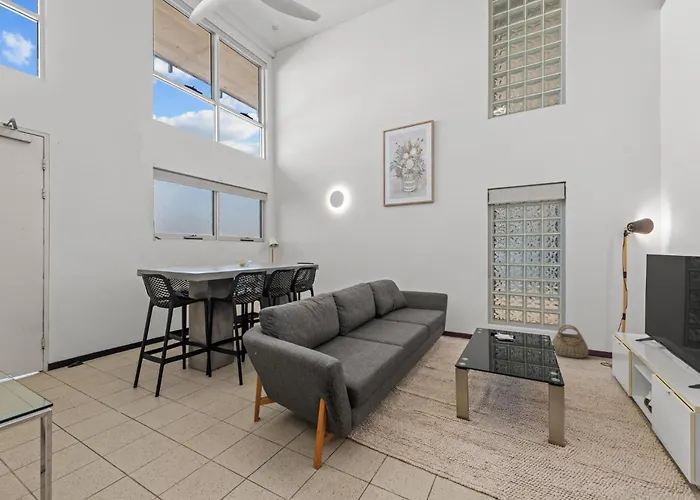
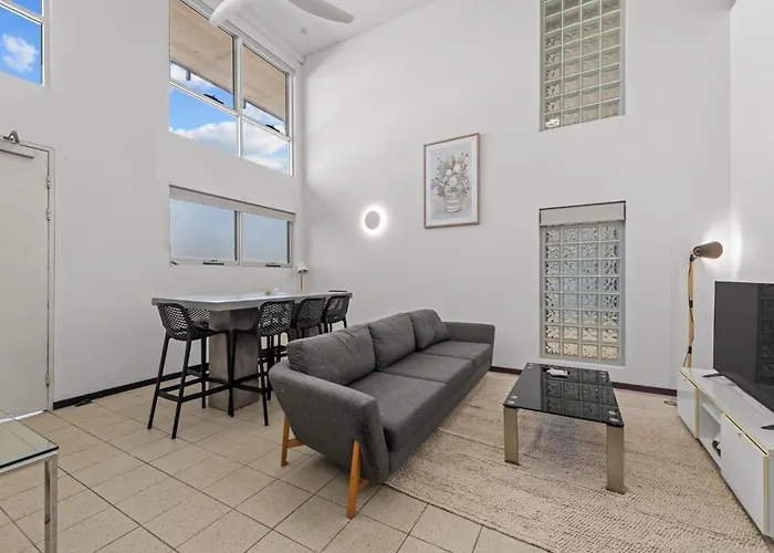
- basket [551,324,589,359]
